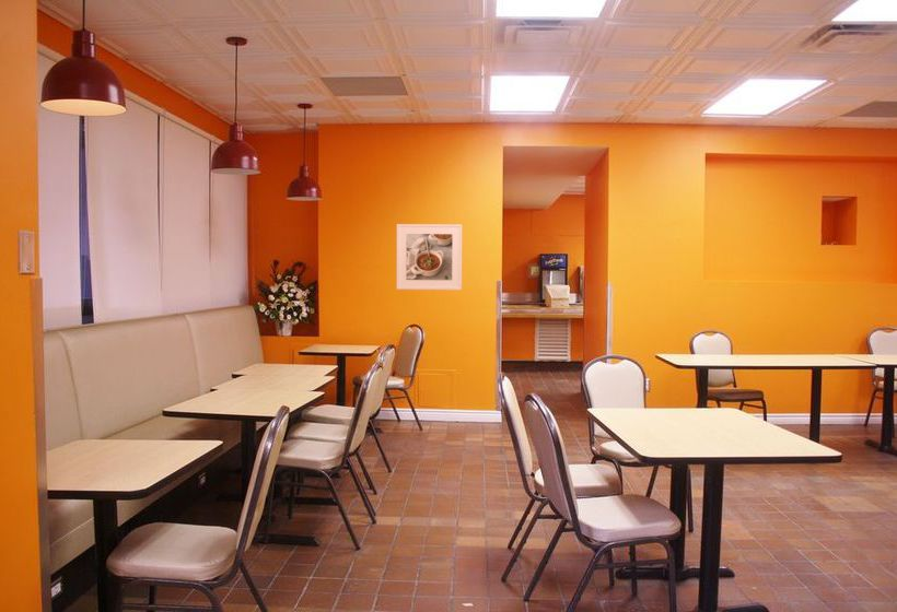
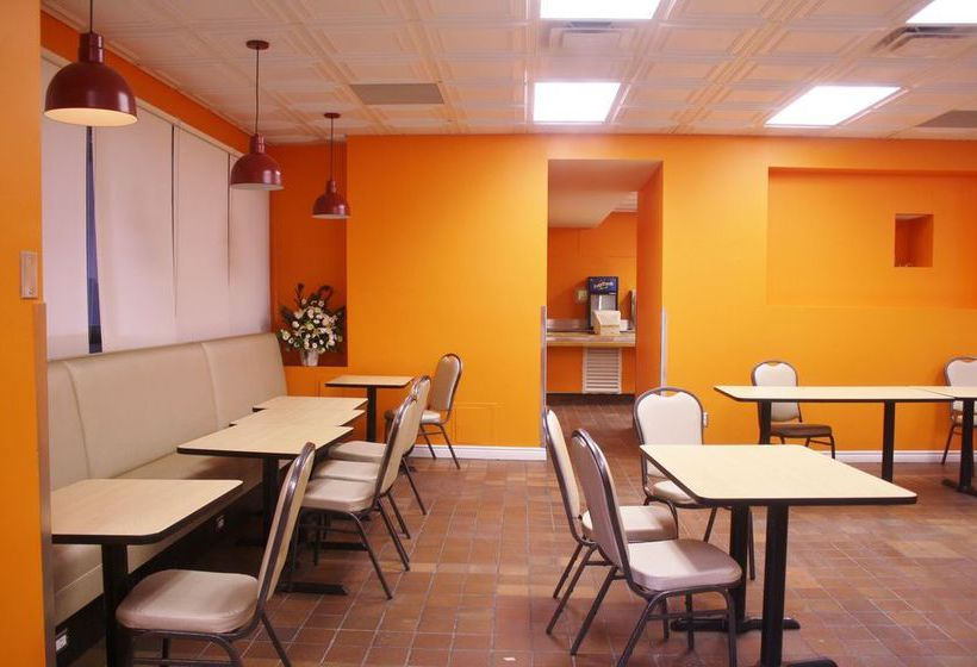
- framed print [396,223,463,291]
